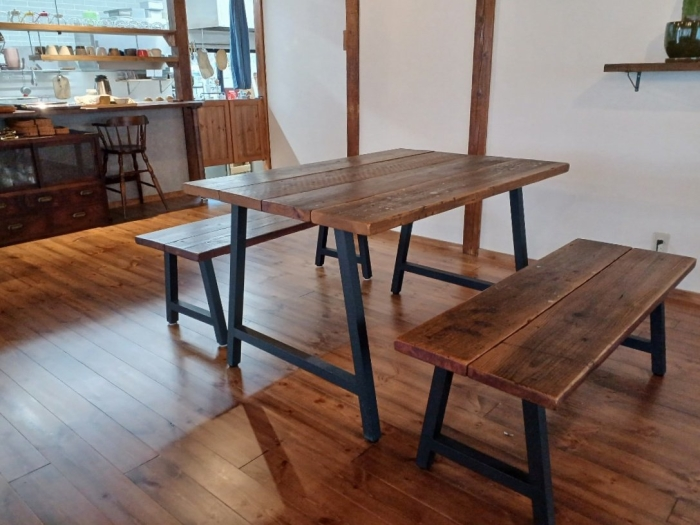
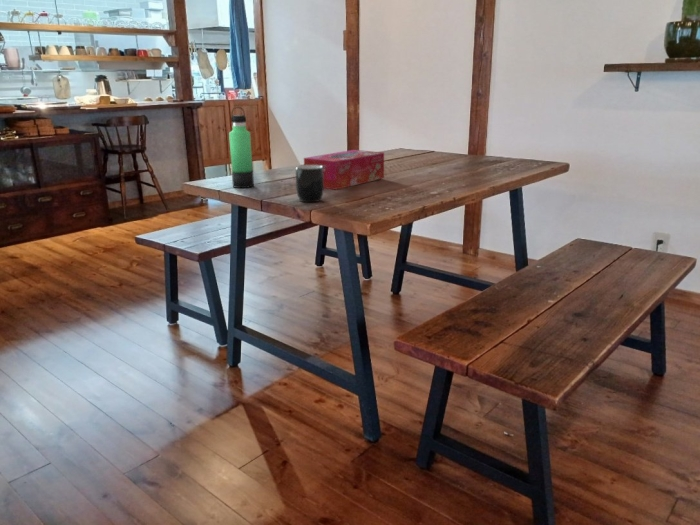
+ thermos bottle [228,106,255,189]
+ tissue box [303,149,385,191]
+ mug [295,164,325,203]
